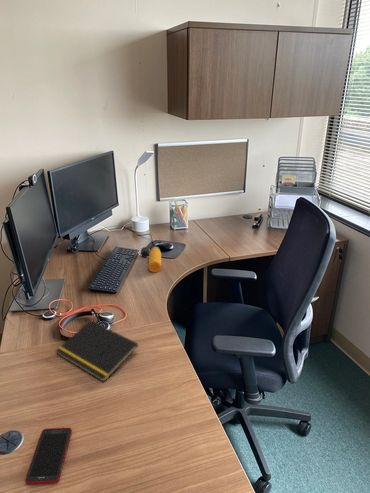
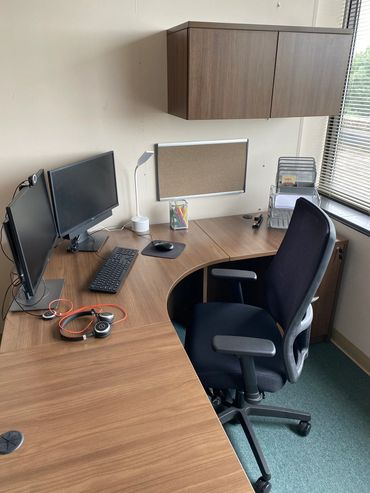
- notepad [55,320,139,383]
- water bottle [139,246,162,274]
- cell phone [24,427,73,486]
